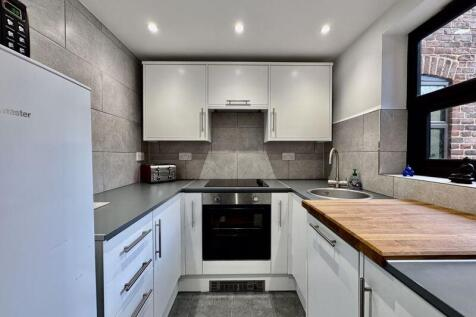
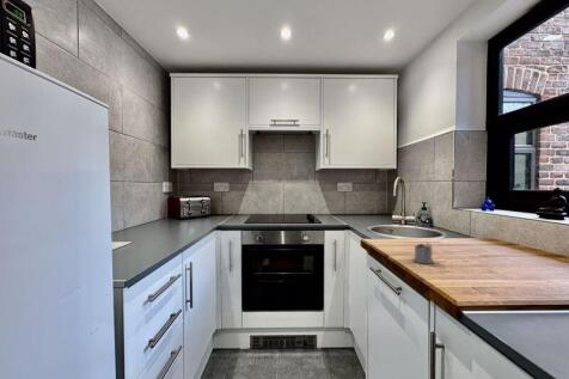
+ tea glass holder [412,242,435,264]
